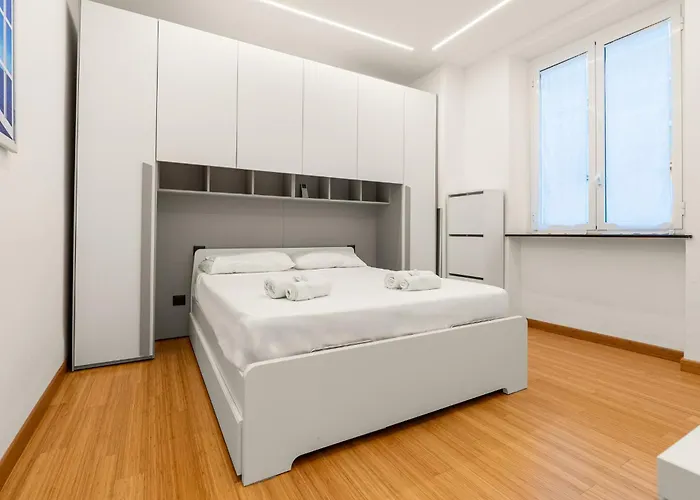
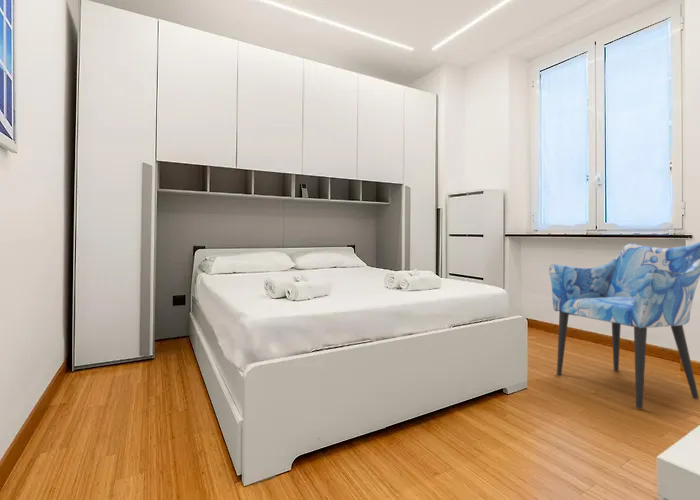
+ armchair [548,241,700,410]
